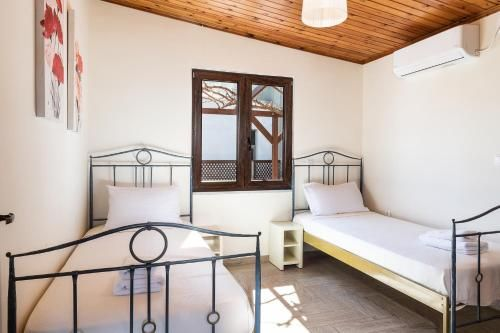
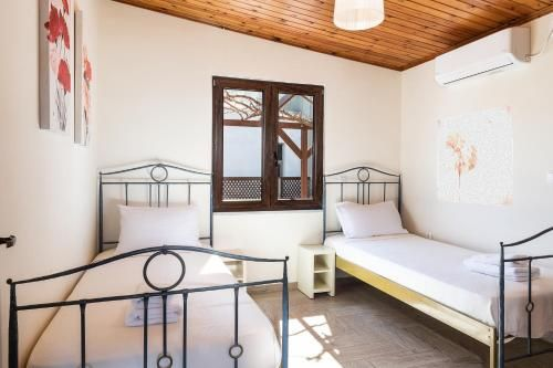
+ wall art [436,105,514,207]
